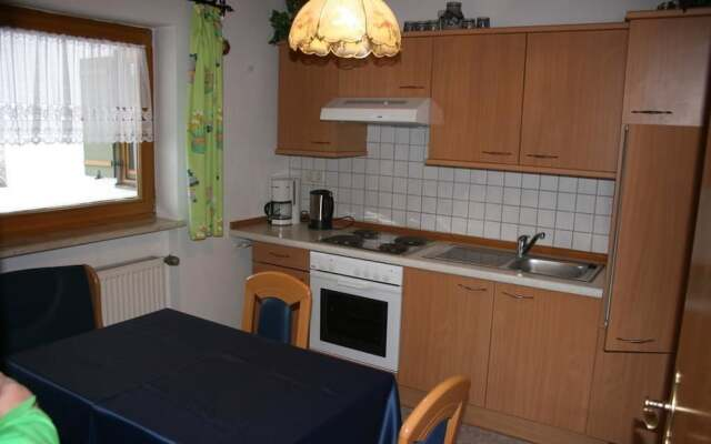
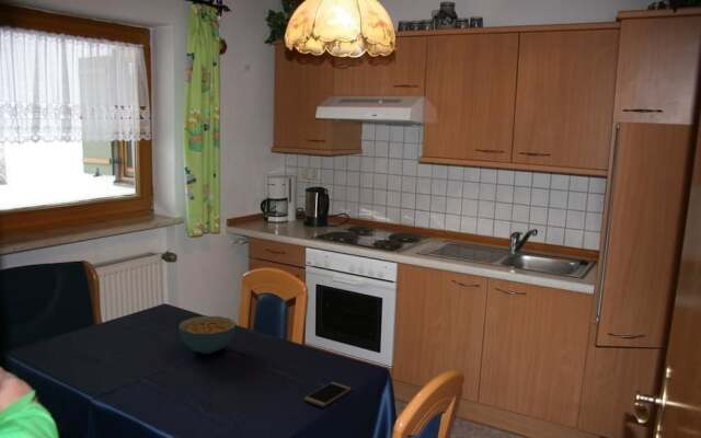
+ smartphone [302,381,353,408]
+ cereal bowl [177,315,237,355]
